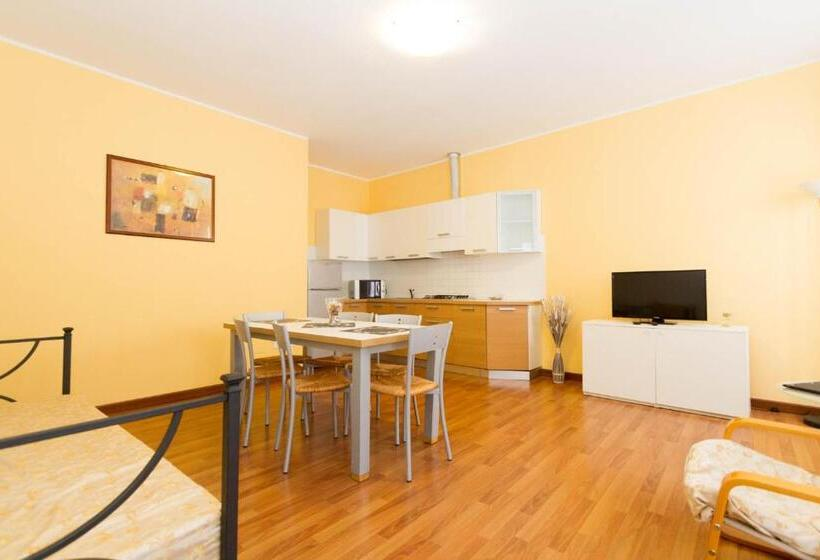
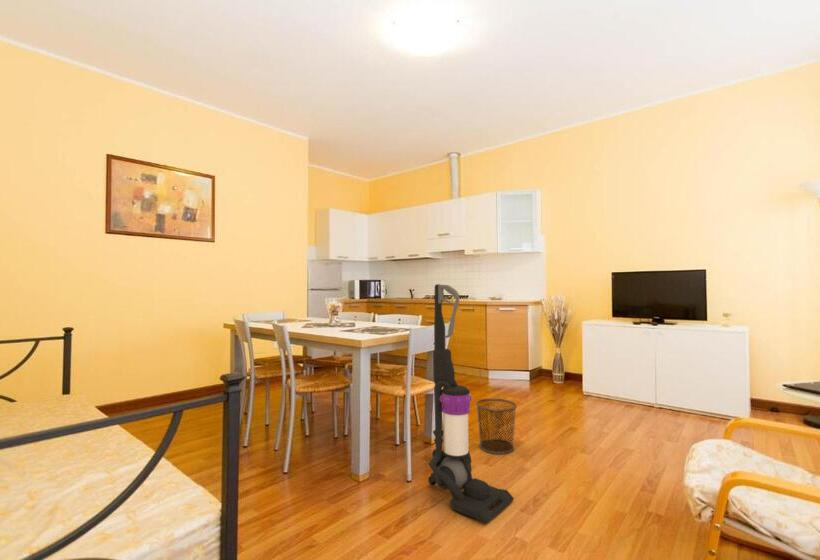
+ waste bin [475,398,518,455]
+ vacuum cleaner [427,283,514,525]
